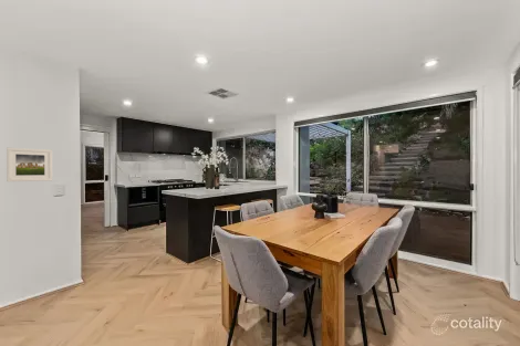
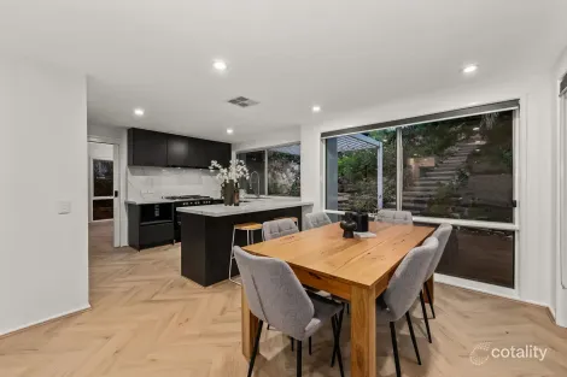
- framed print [6,147,53,182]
